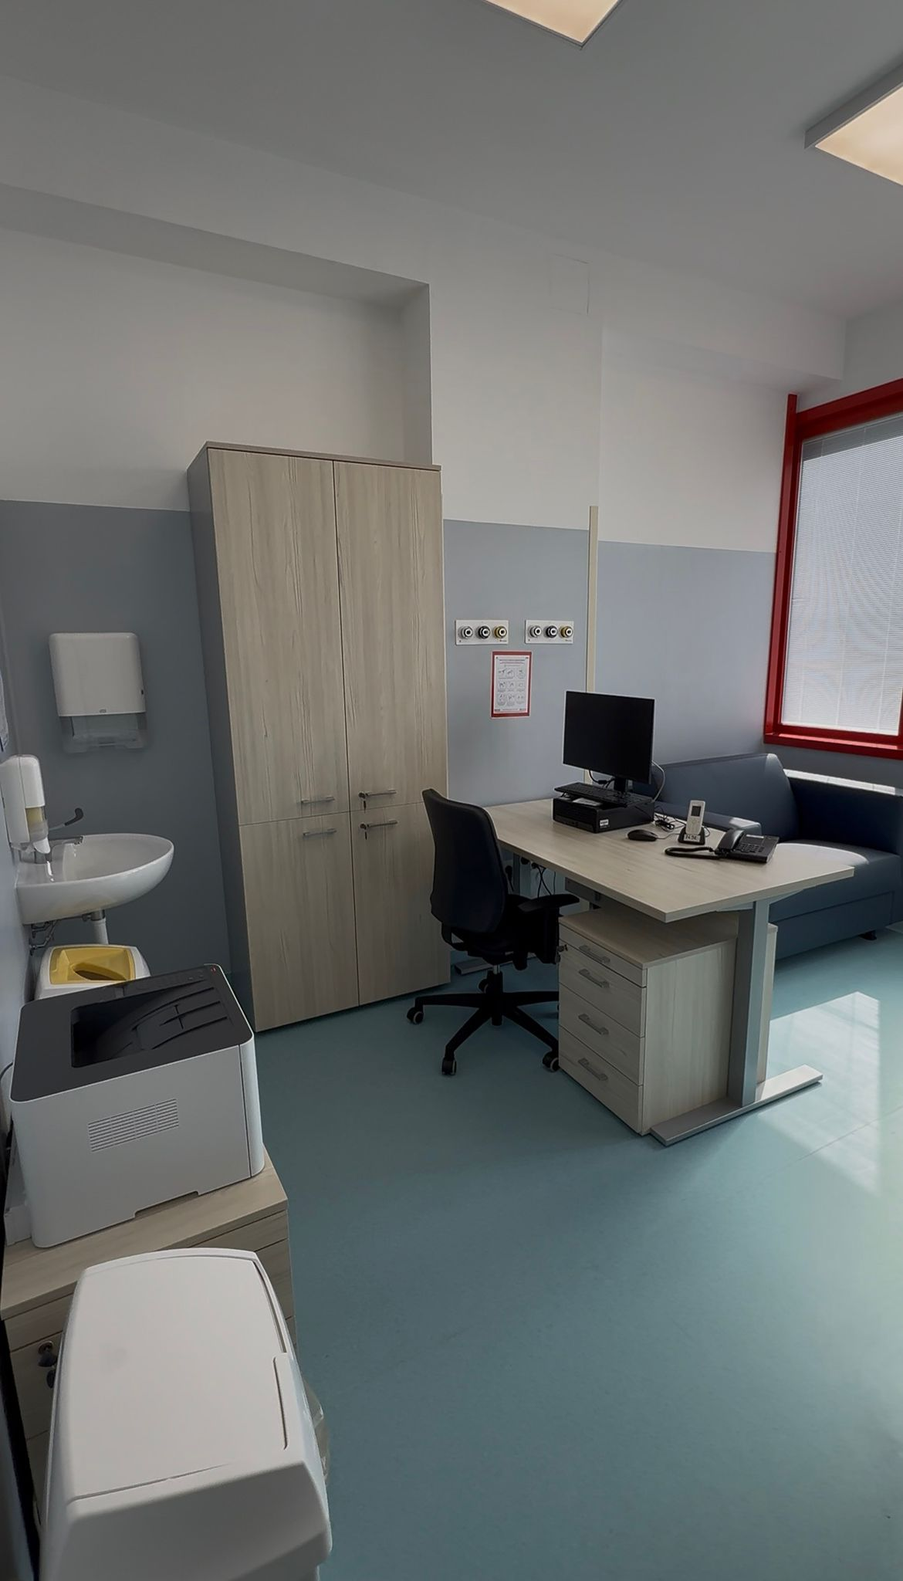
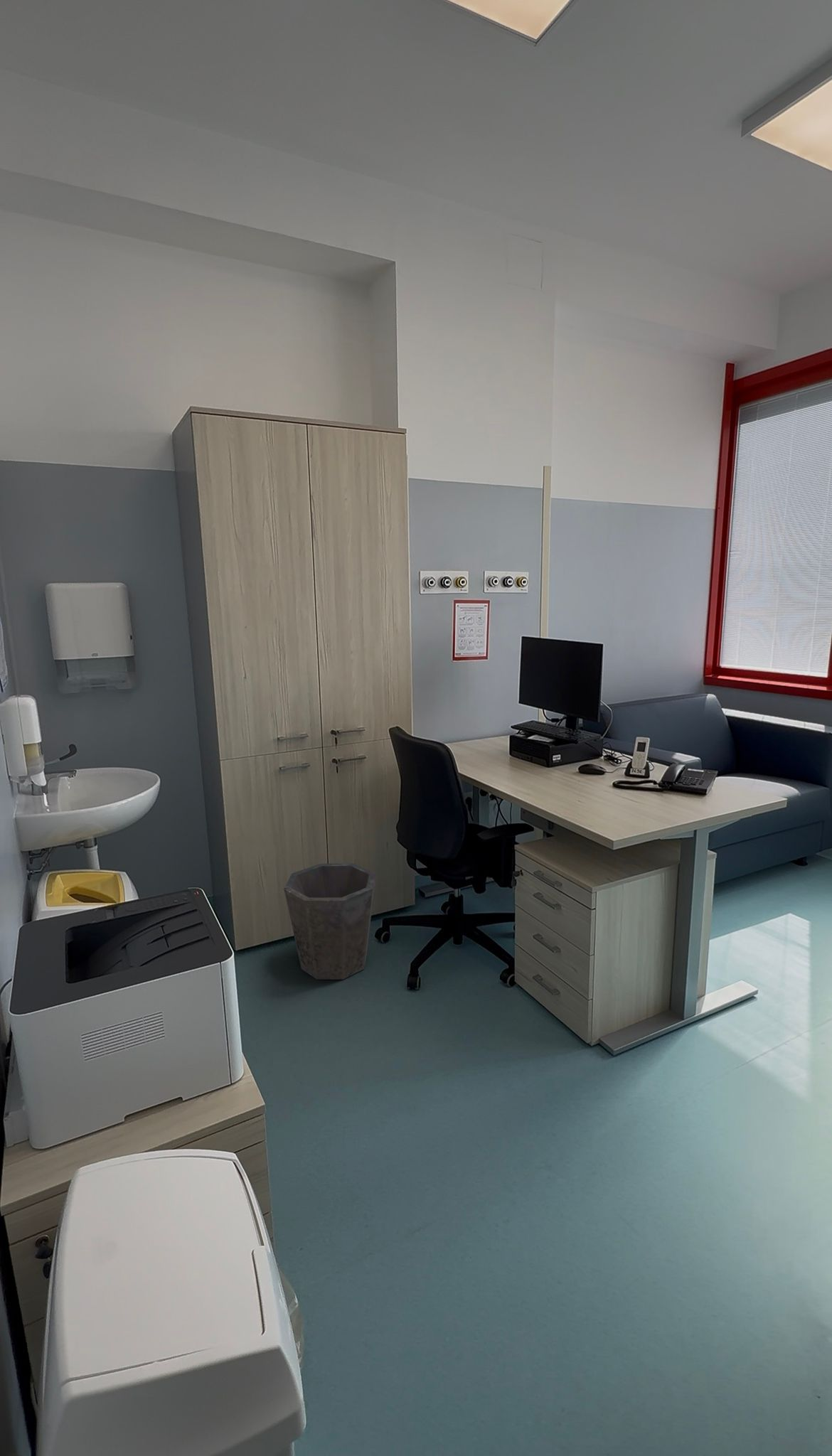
+ waste bin [284,863,376,980]
